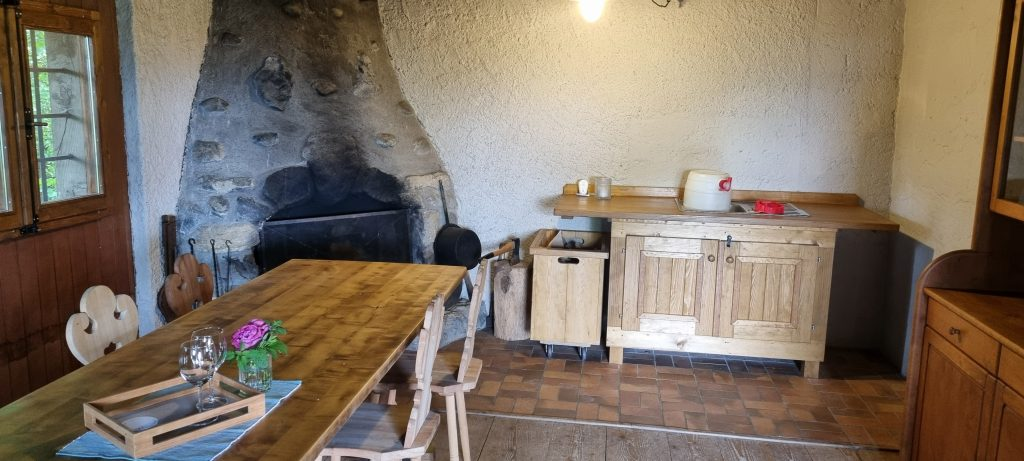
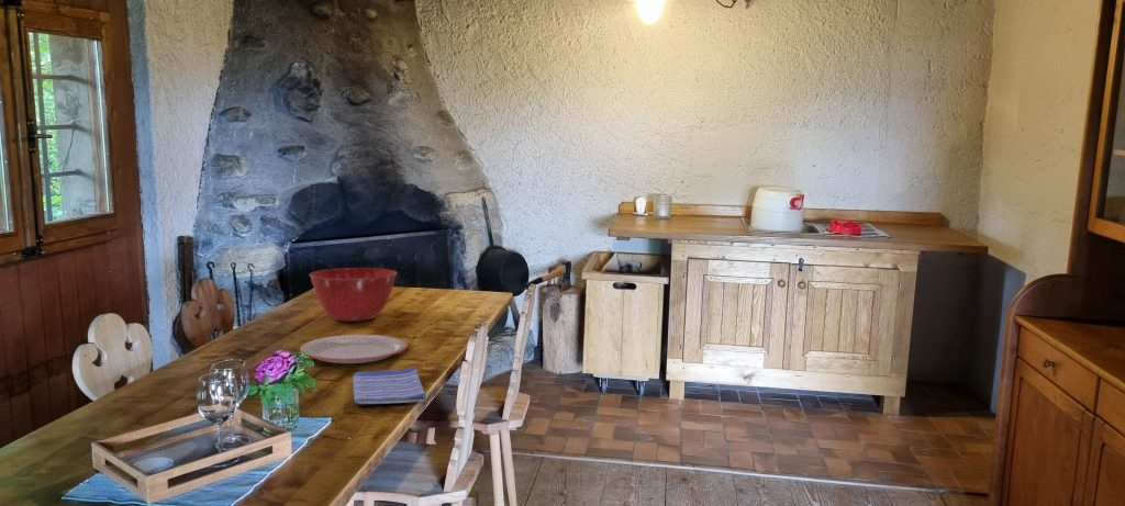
+ mixing bowl [309,267,398,323]
+ dish towel [352,367,427,405]
+ plate [299,334,409,364]
